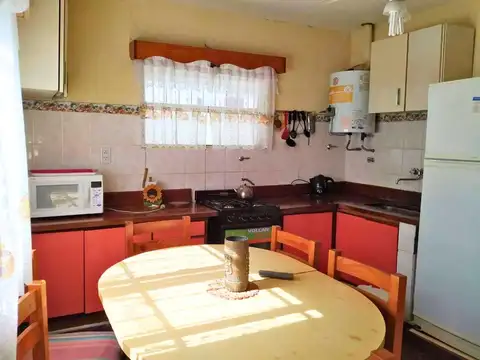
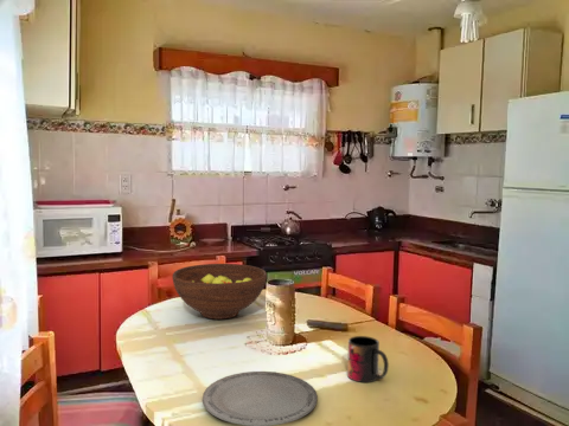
+ mug [346,335,390,383]
+ plate [202,370,319,426]
+ fruit bowl [172,263,268,321]
